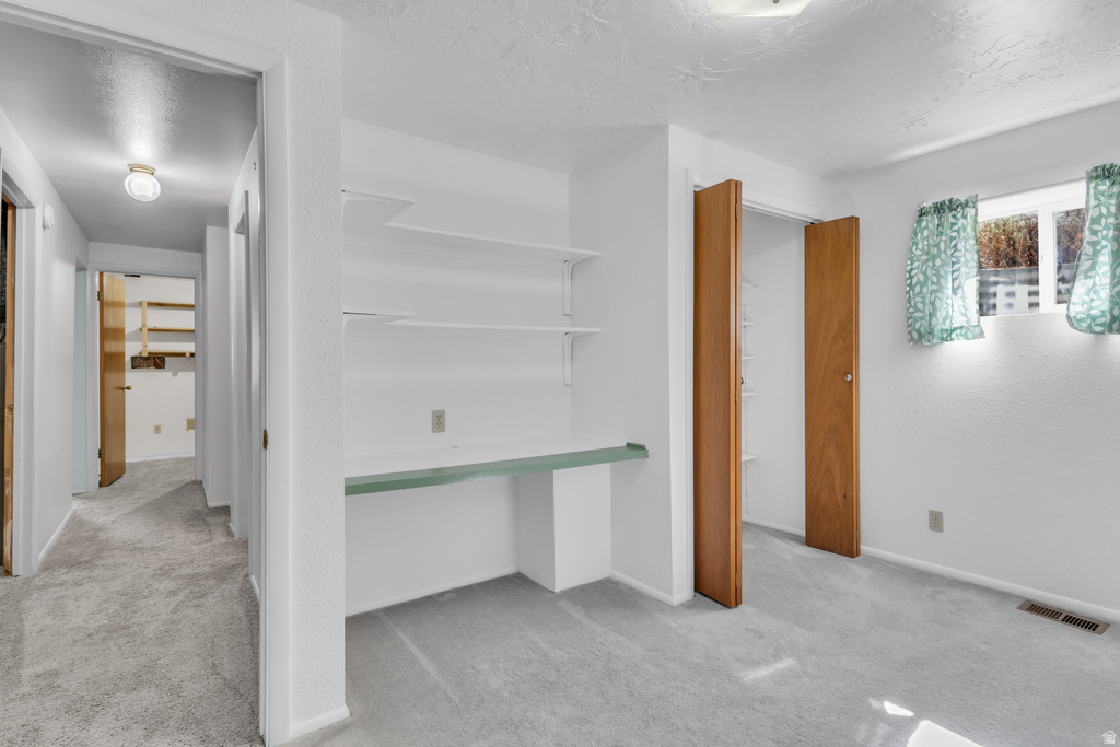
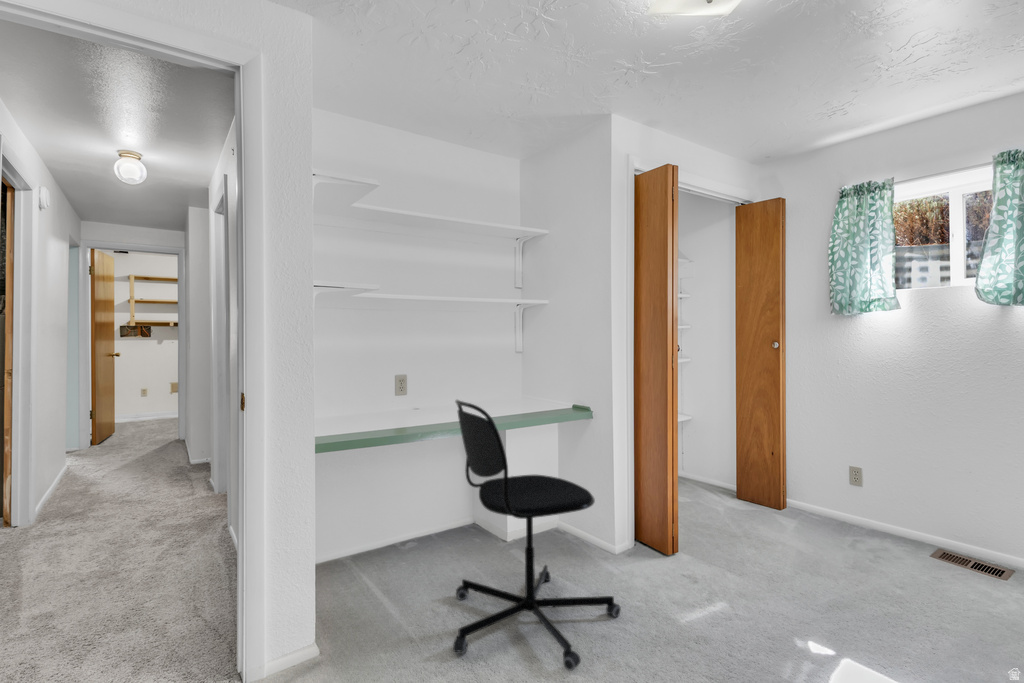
+ office chair [452,399,622,672]
